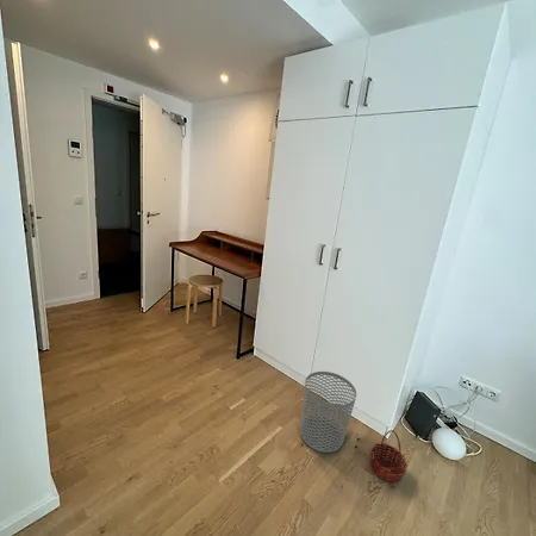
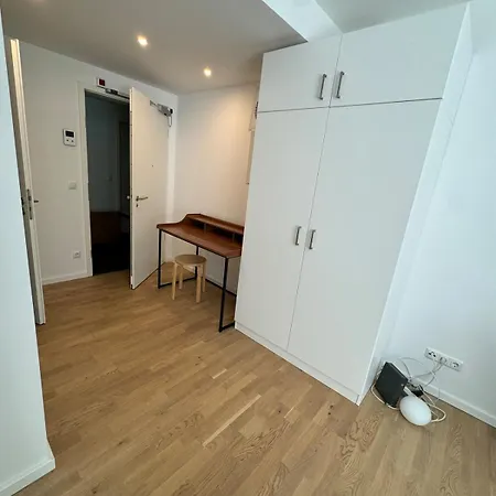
- waste bin [299,370,357,454]
- basket [369,429,409,485]
